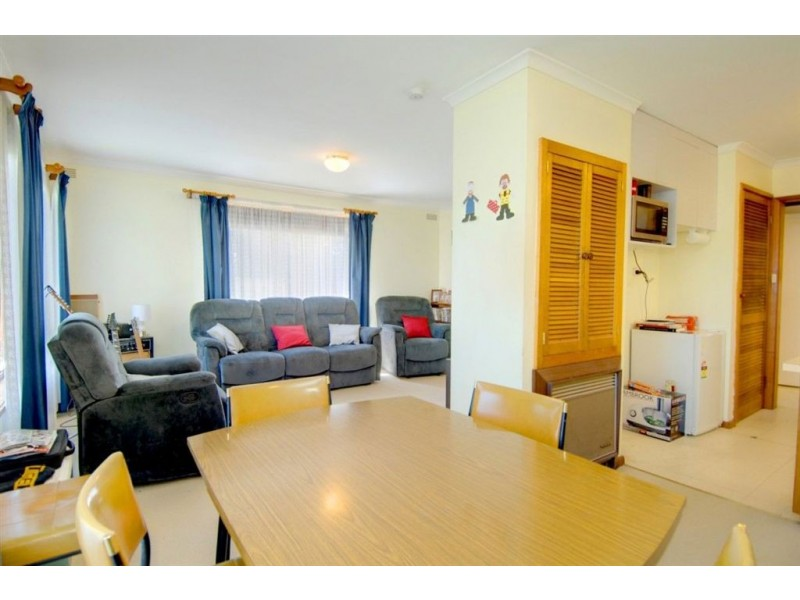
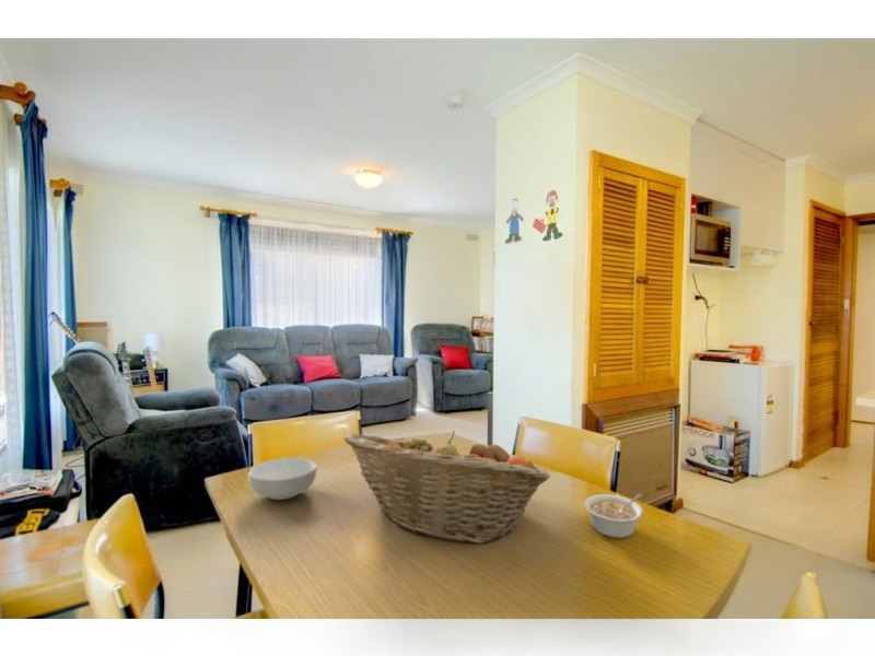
+ legume [583,492,644,539]
+ fruit basket [342,431,551,544]
+ cereal bowl [247,457,318,501]
